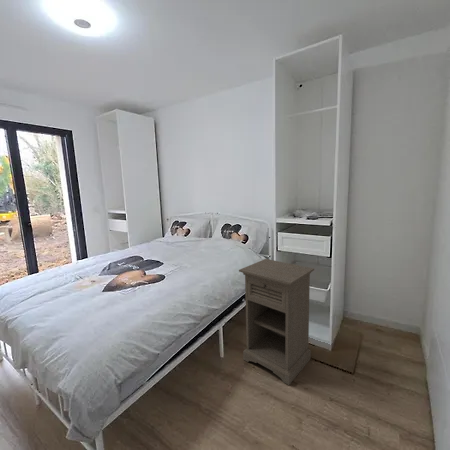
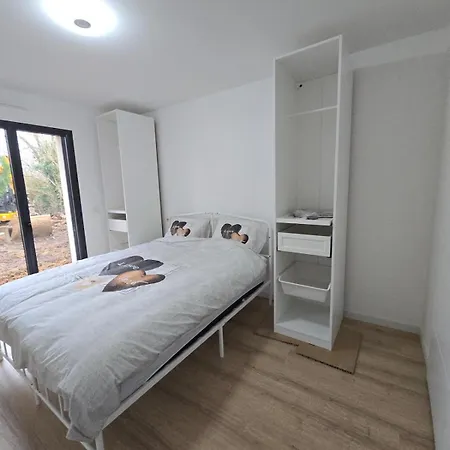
- nightstand [238,258,315,386]
